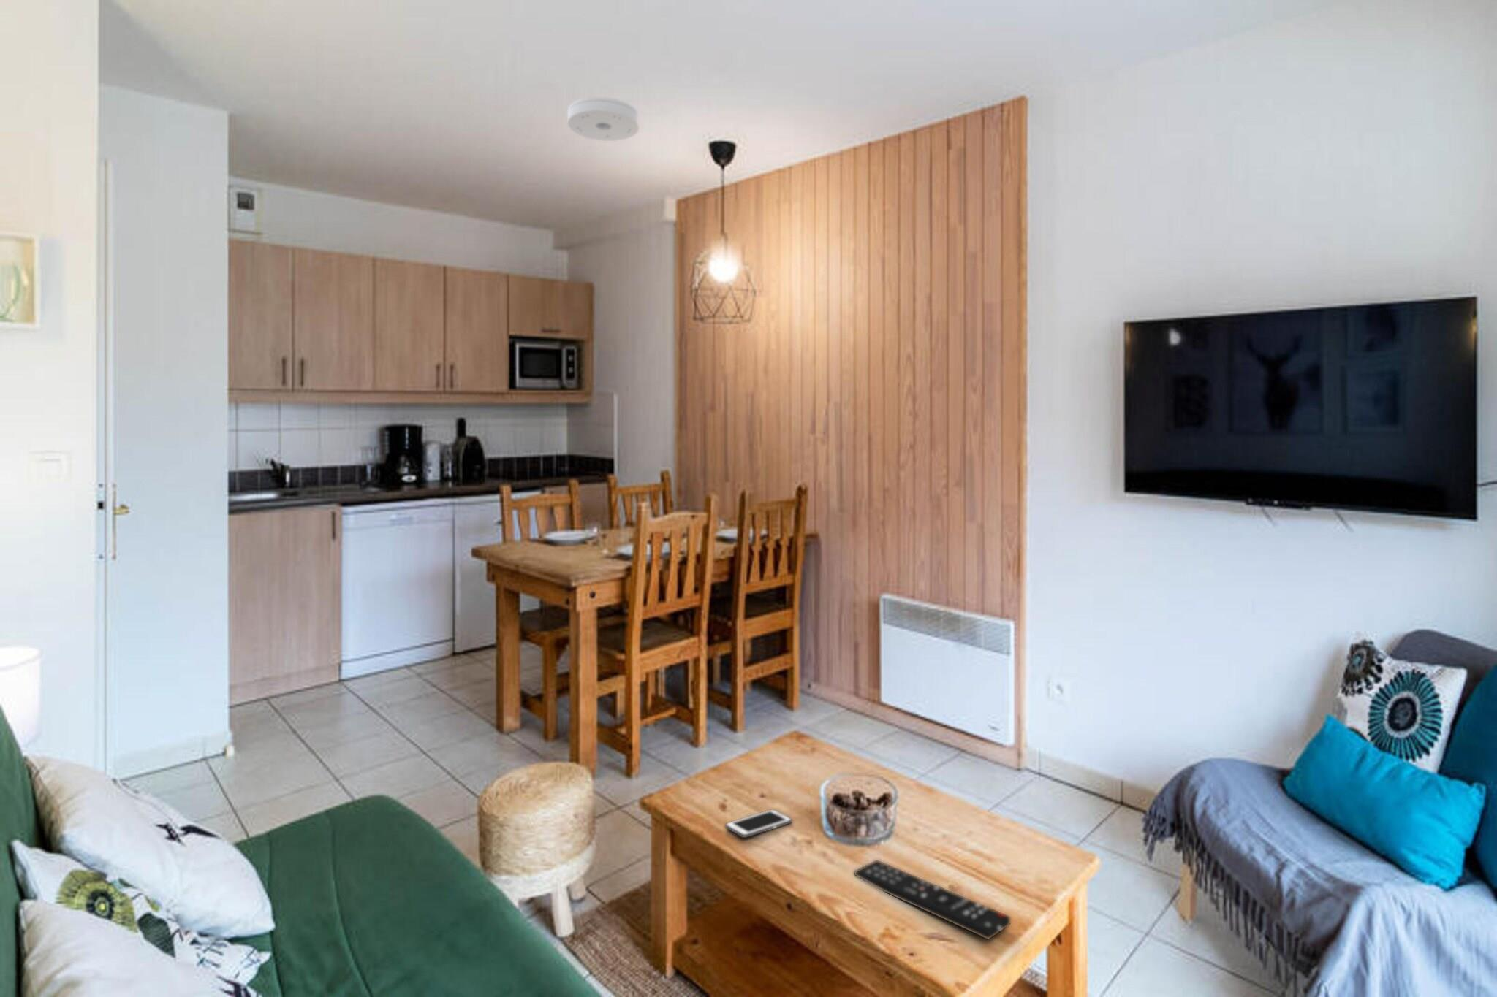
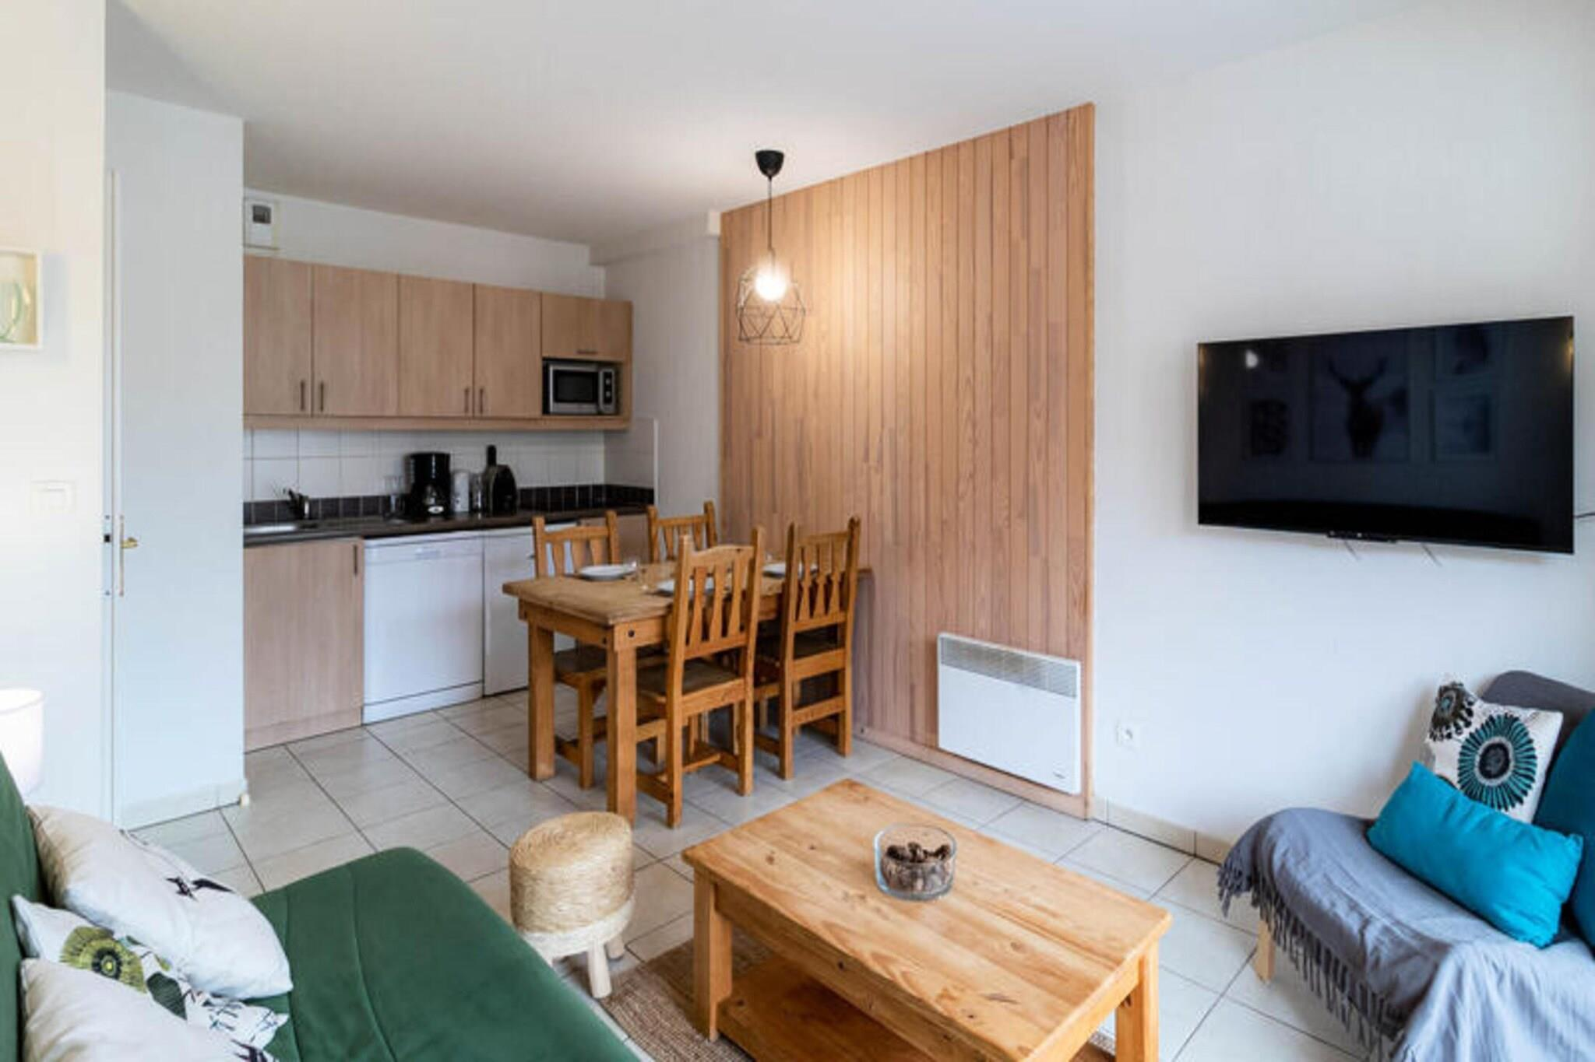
- remote control [854,859,1011,940]
- cell phone [725,809,794,839]
- smoke detector [568,97,640,141]
